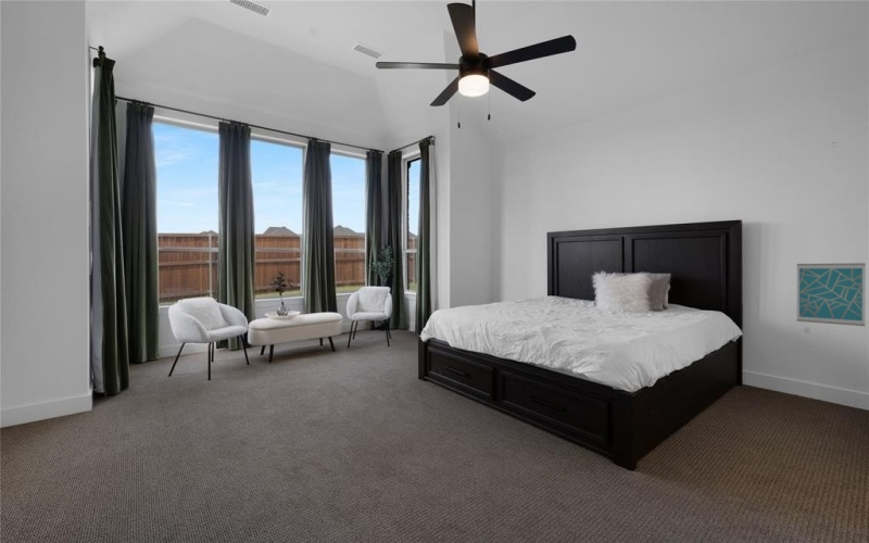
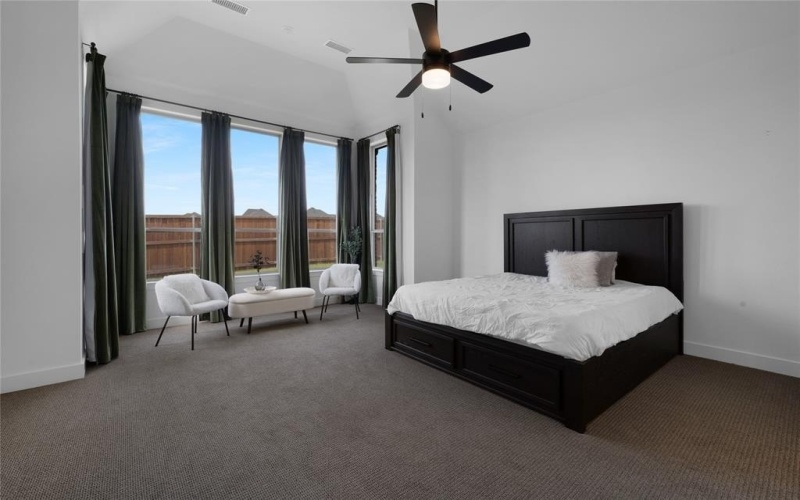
- wall art [795,262,867,327]
